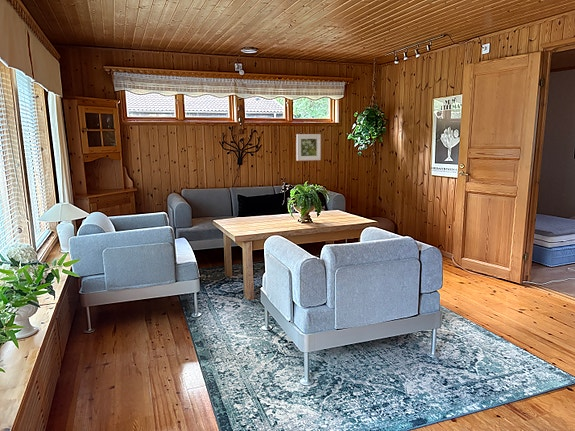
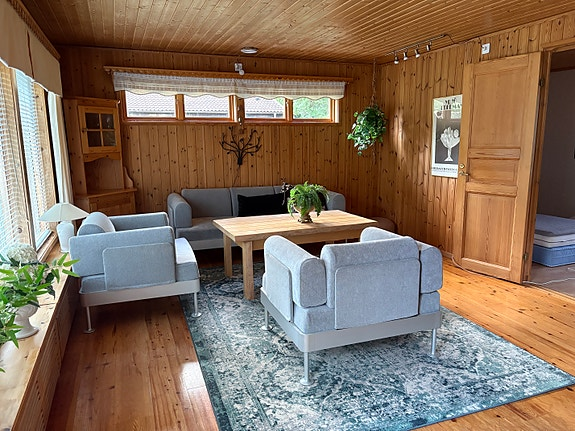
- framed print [295,133,322,162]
